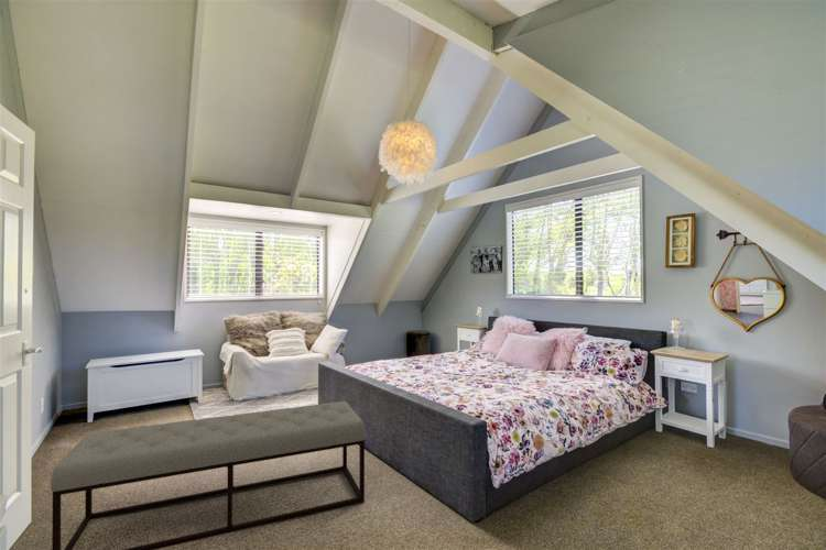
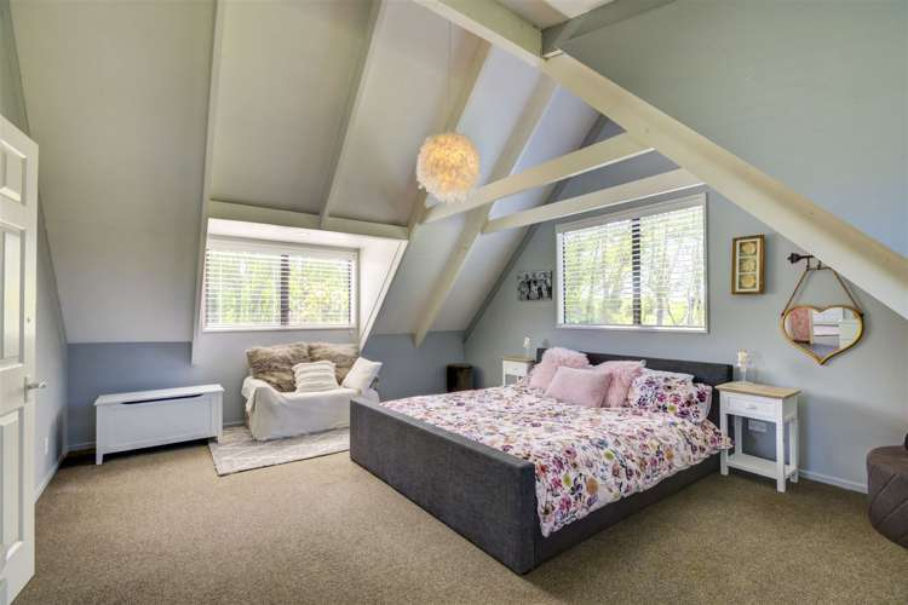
- bench [50,400,367,550]
